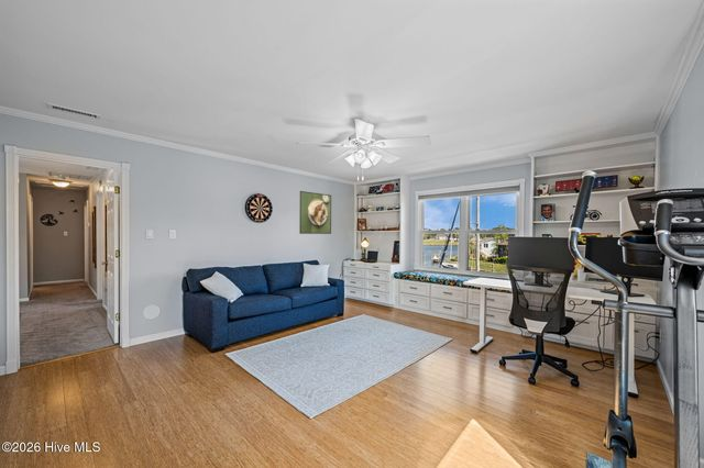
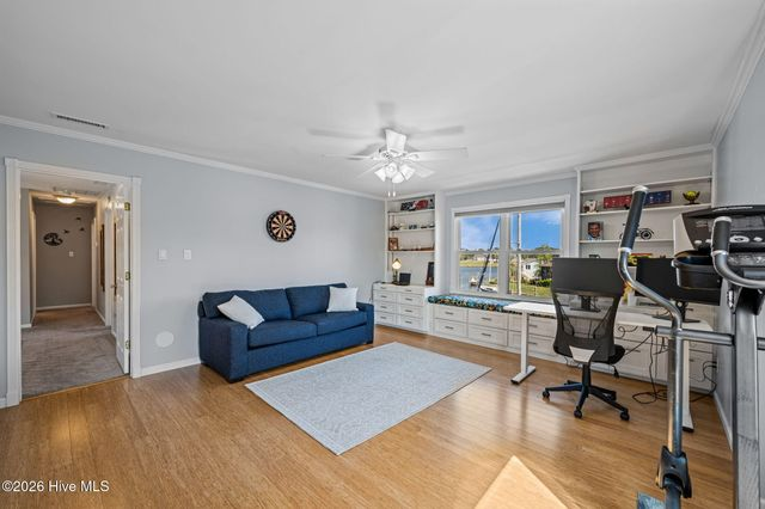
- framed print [298,190,332,235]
